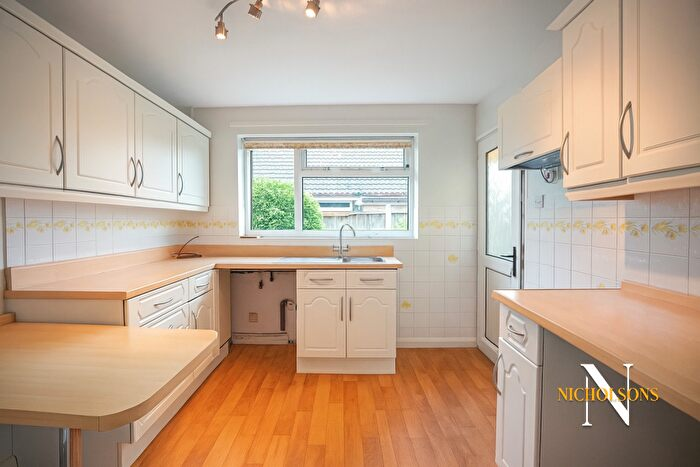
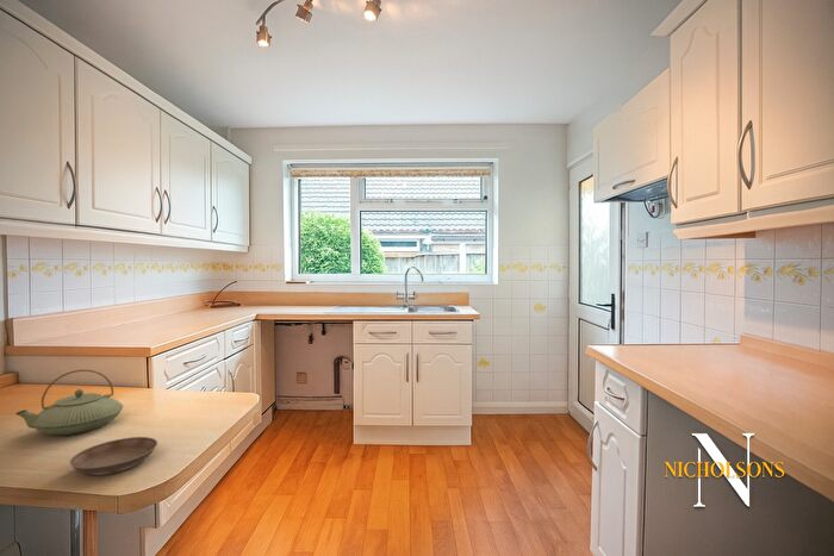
+ saucer [69,436,158,476]
+ teapot [14,369,124,436]
